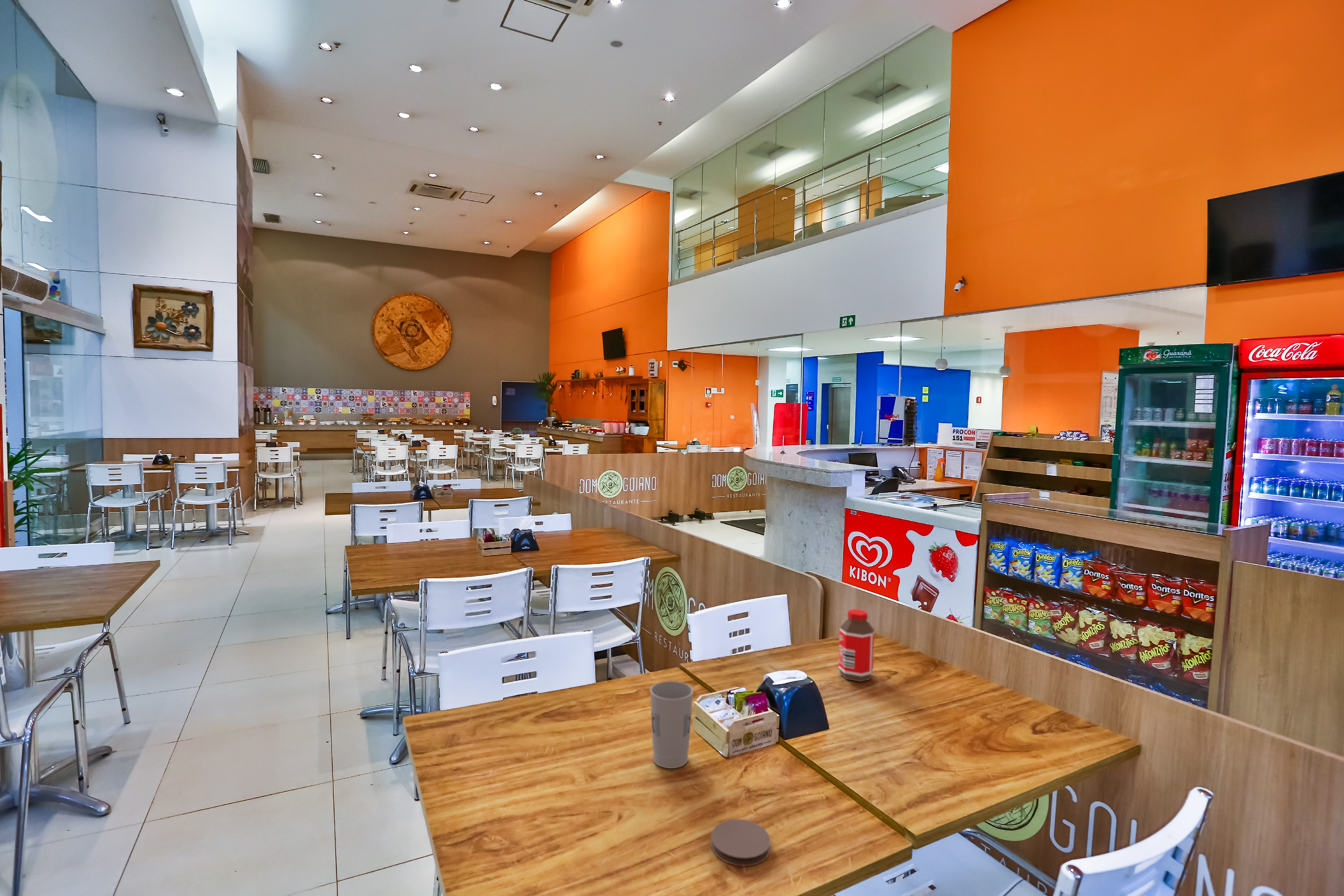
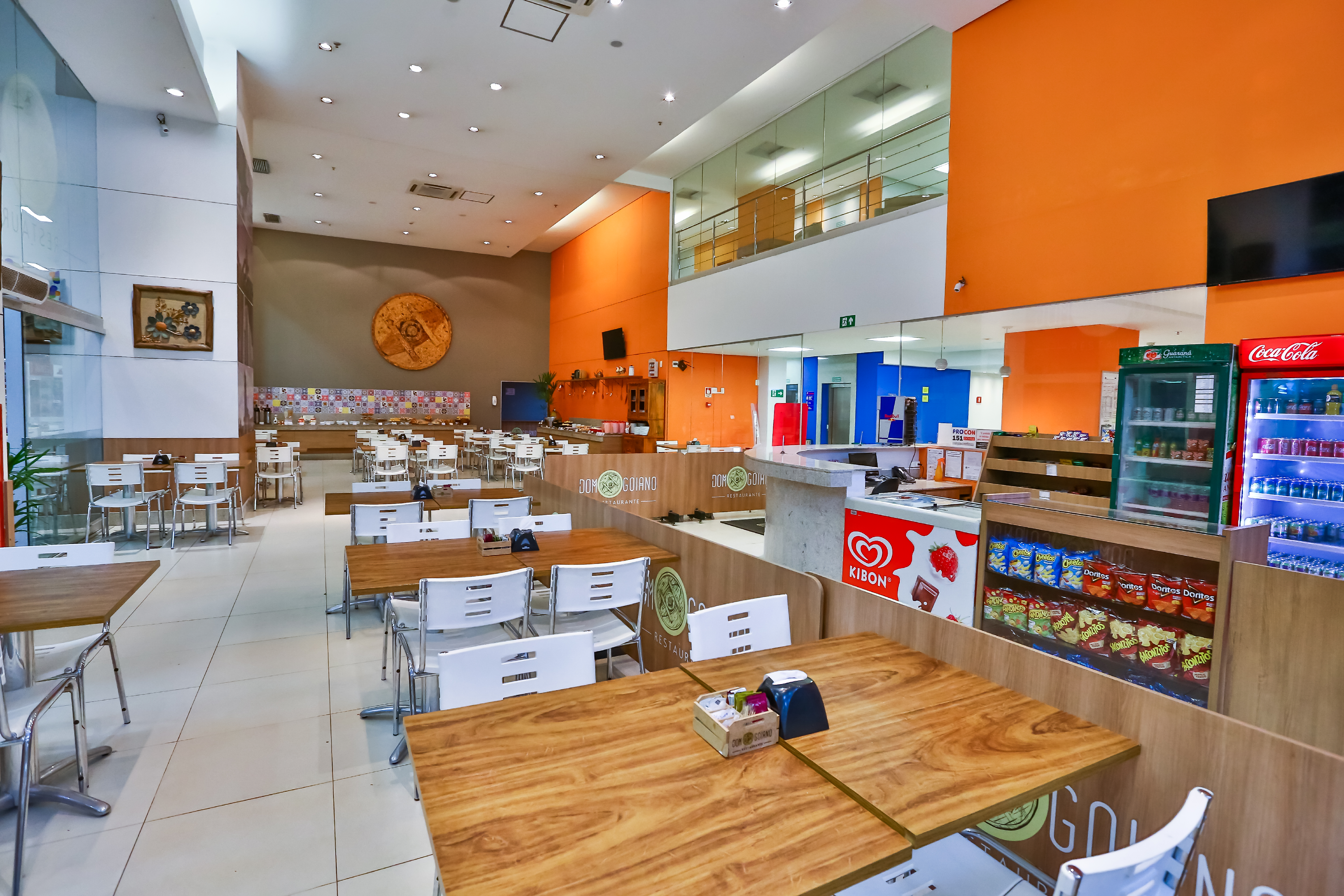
- bottle [838,609,875,682]
- coaster [710,819,771,866]
- cup [650,681,694,769]
